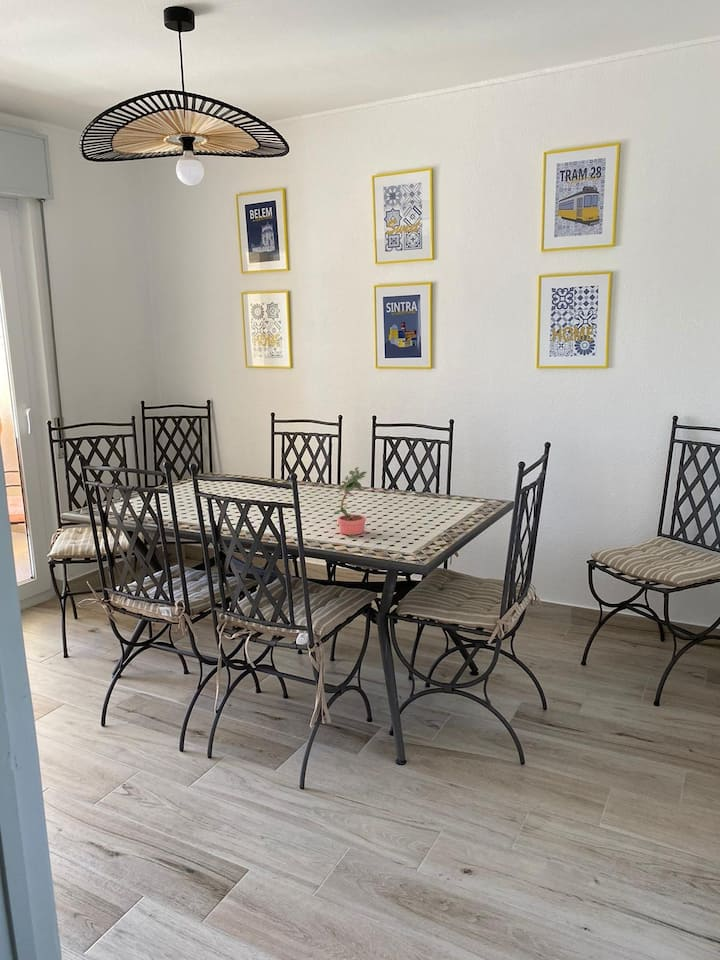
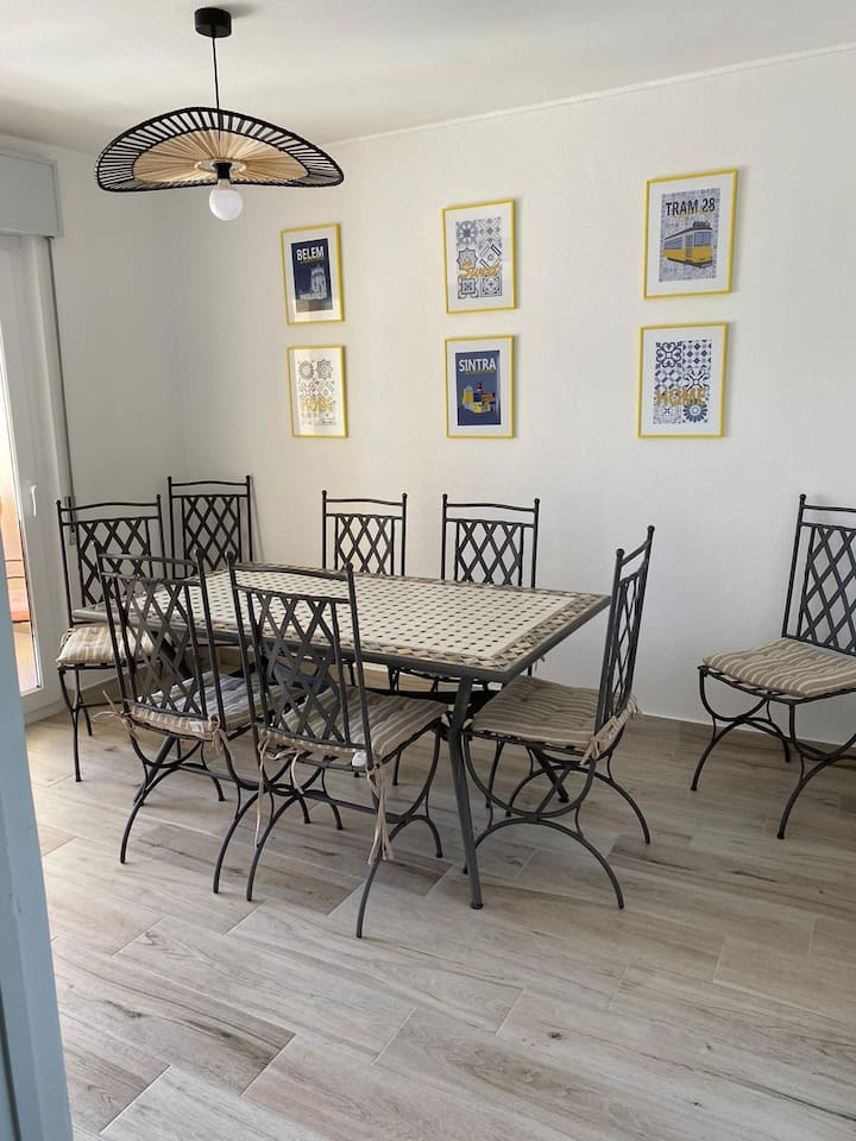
- potted plant [333,466,368,538]
